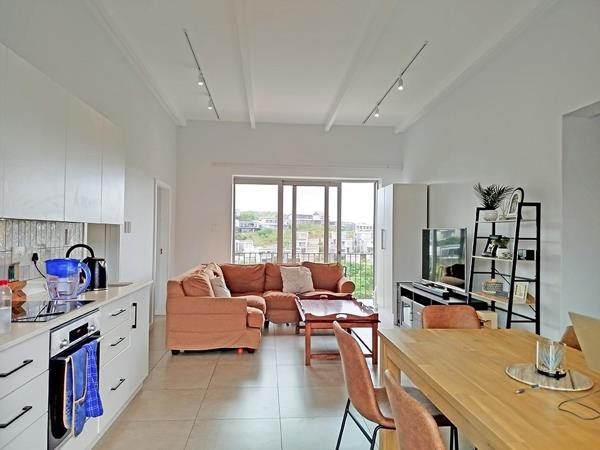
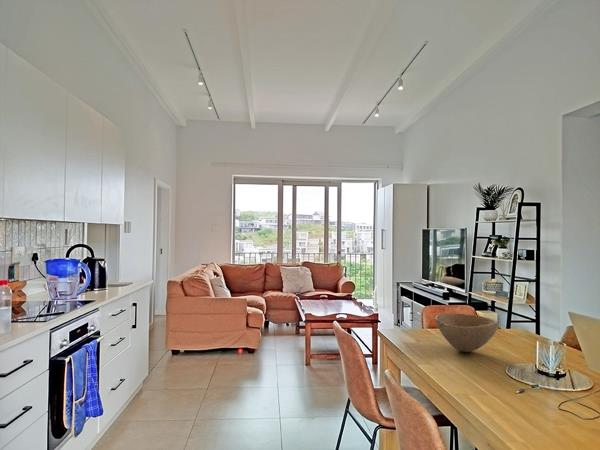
+ bowl [434,312,499,353]
